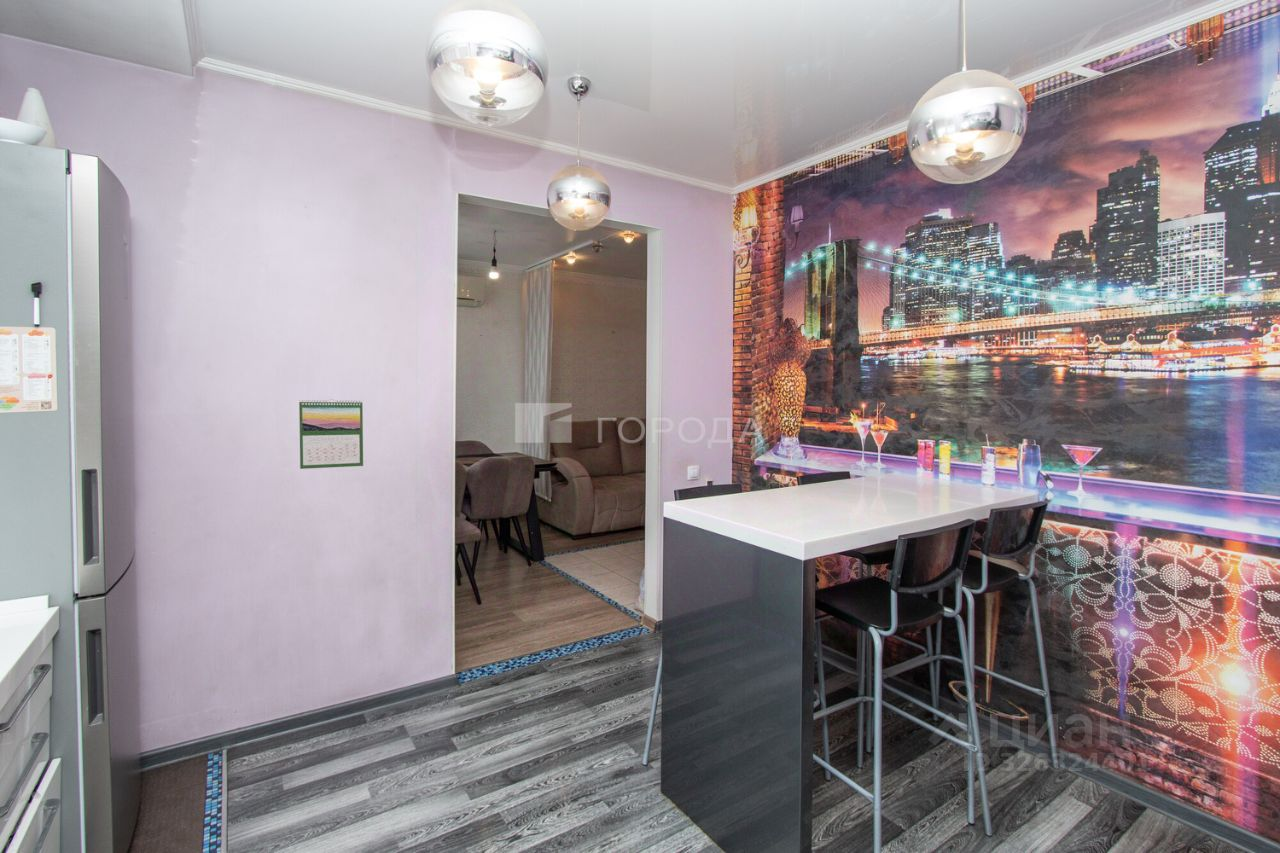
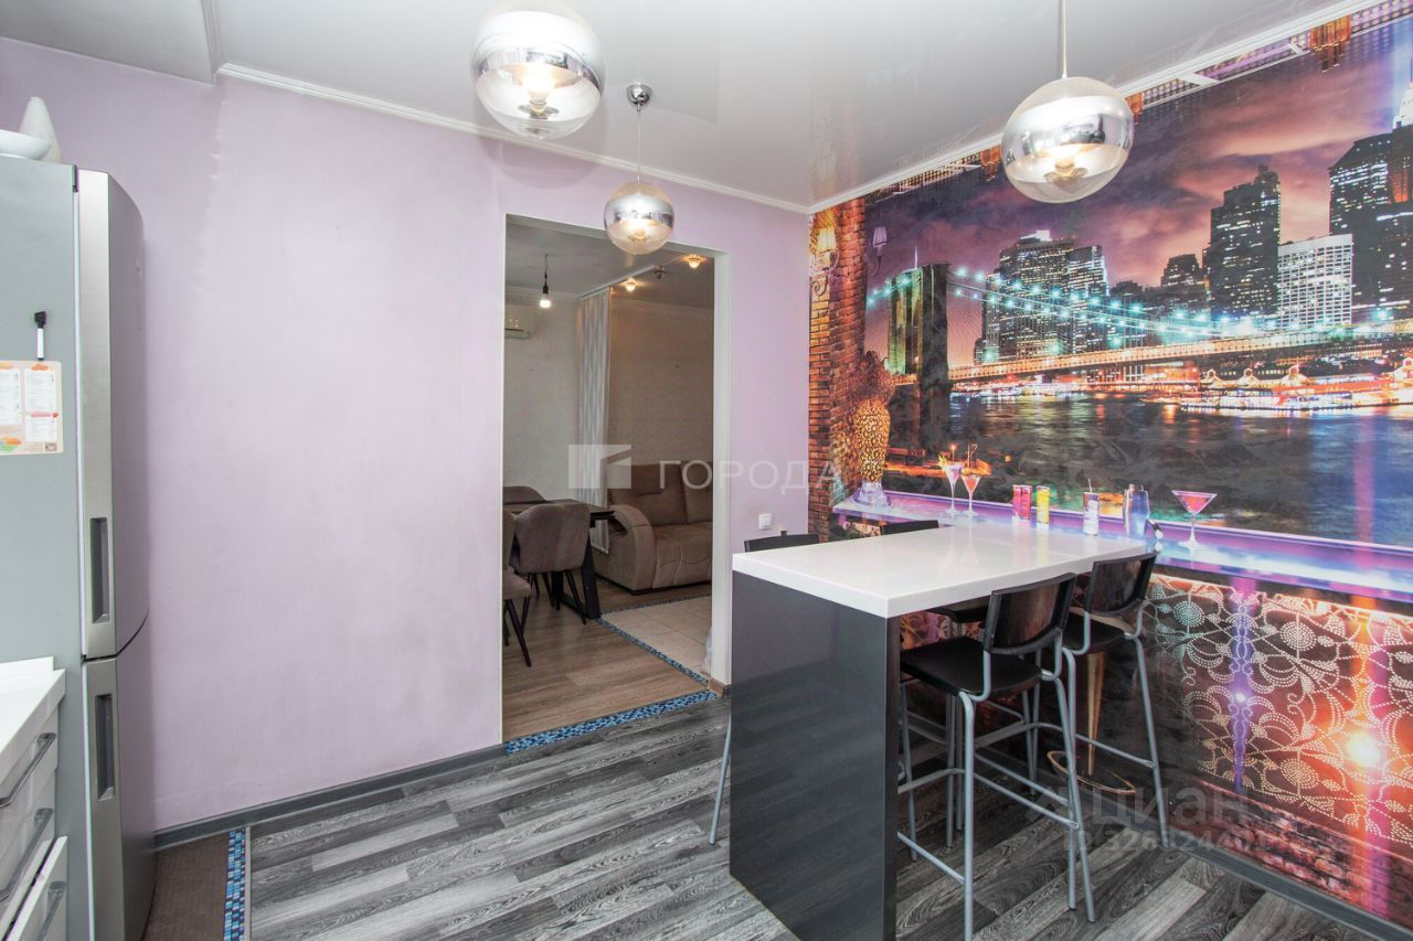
- calendar [298,398,364,470]
